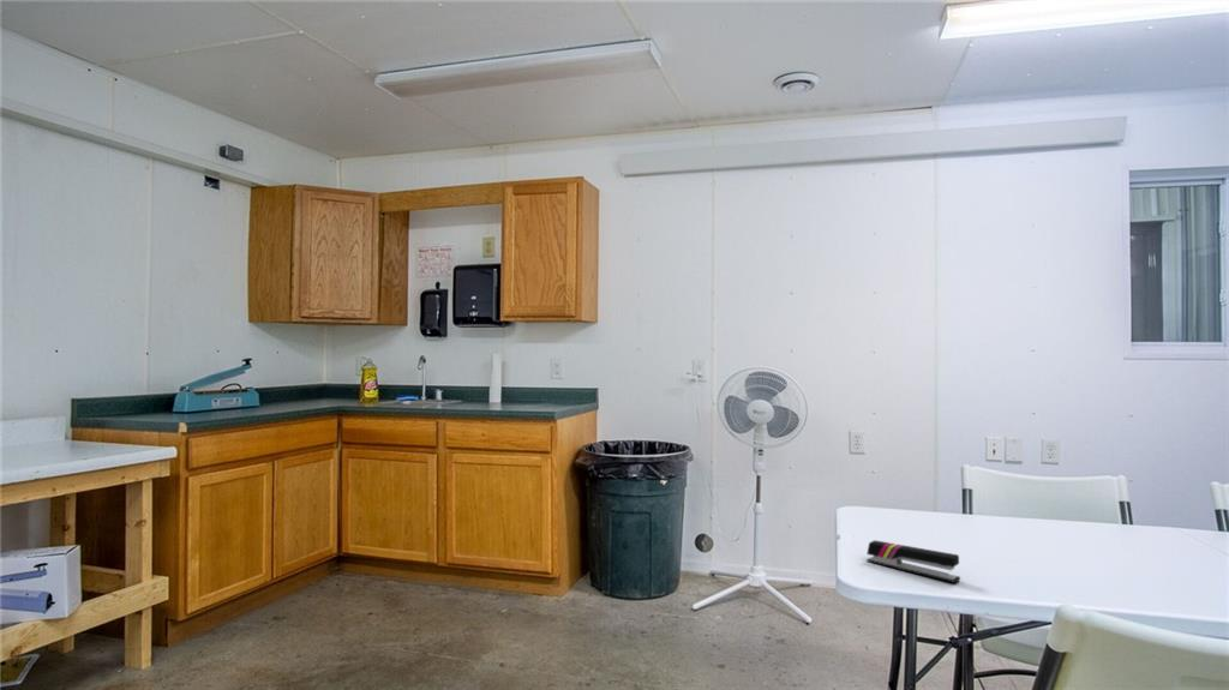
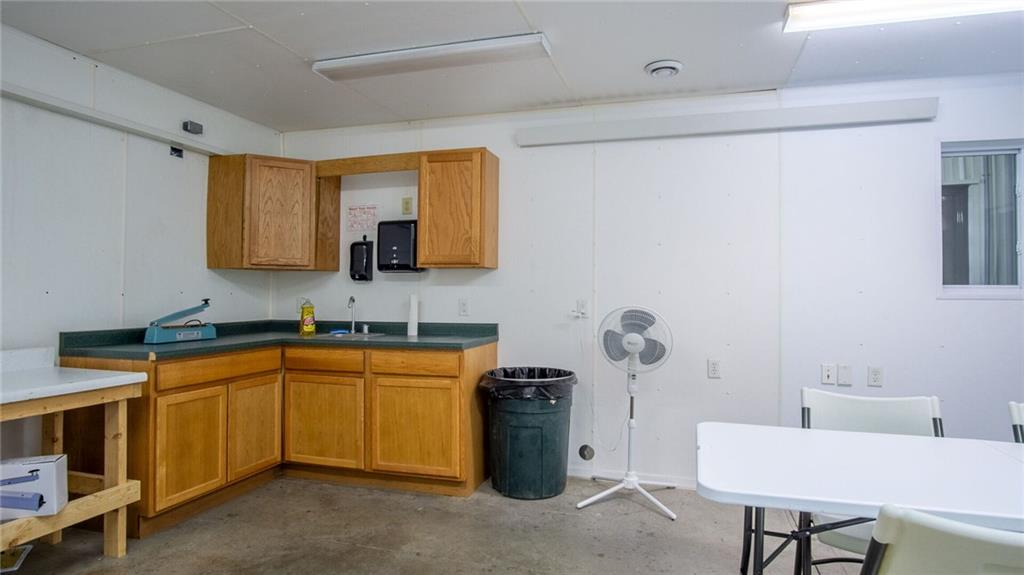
- stapler [865,539,961,584]
